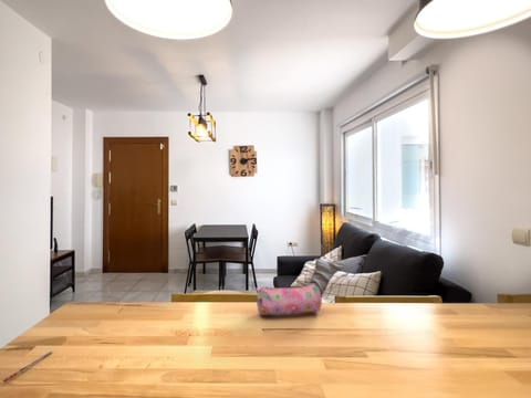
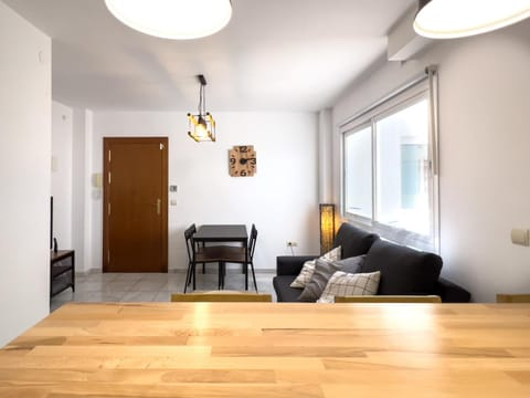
- pencil case [254,283,323,316]
- pen [2,350,53,384]
